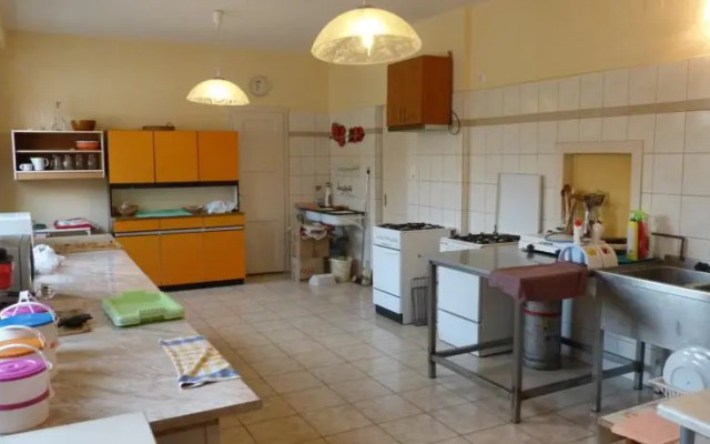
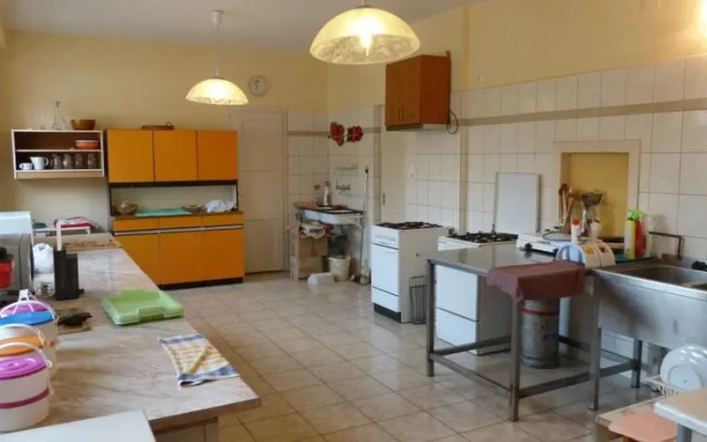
+ knife block [52,222,85,301]
